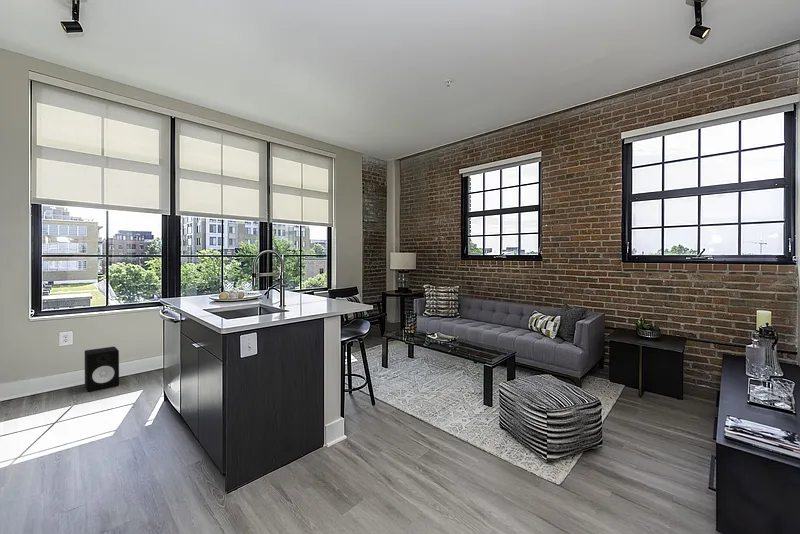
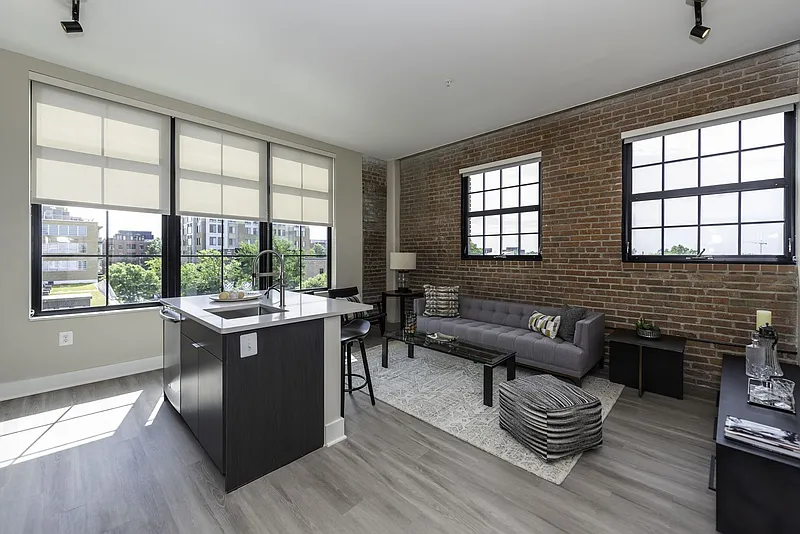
- speaker [84,346,120,393]
